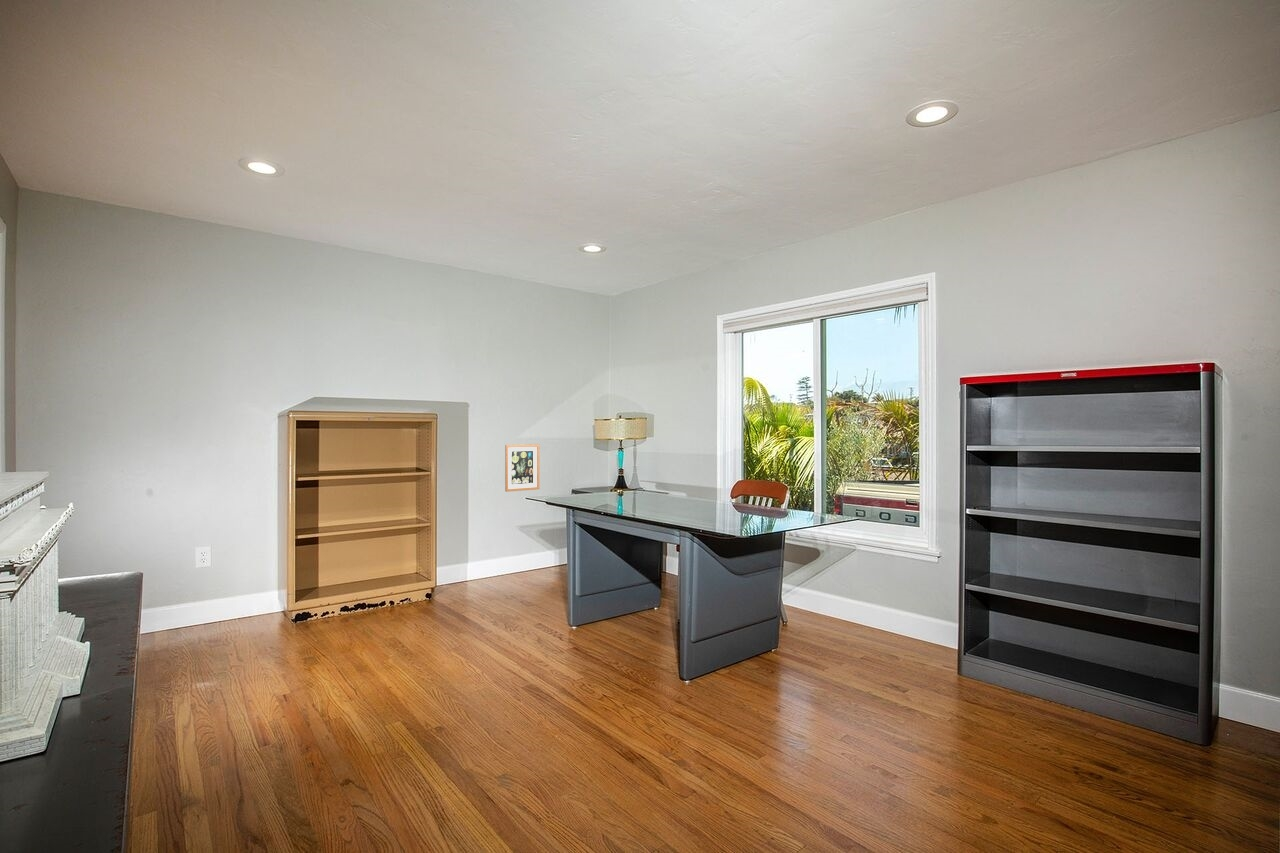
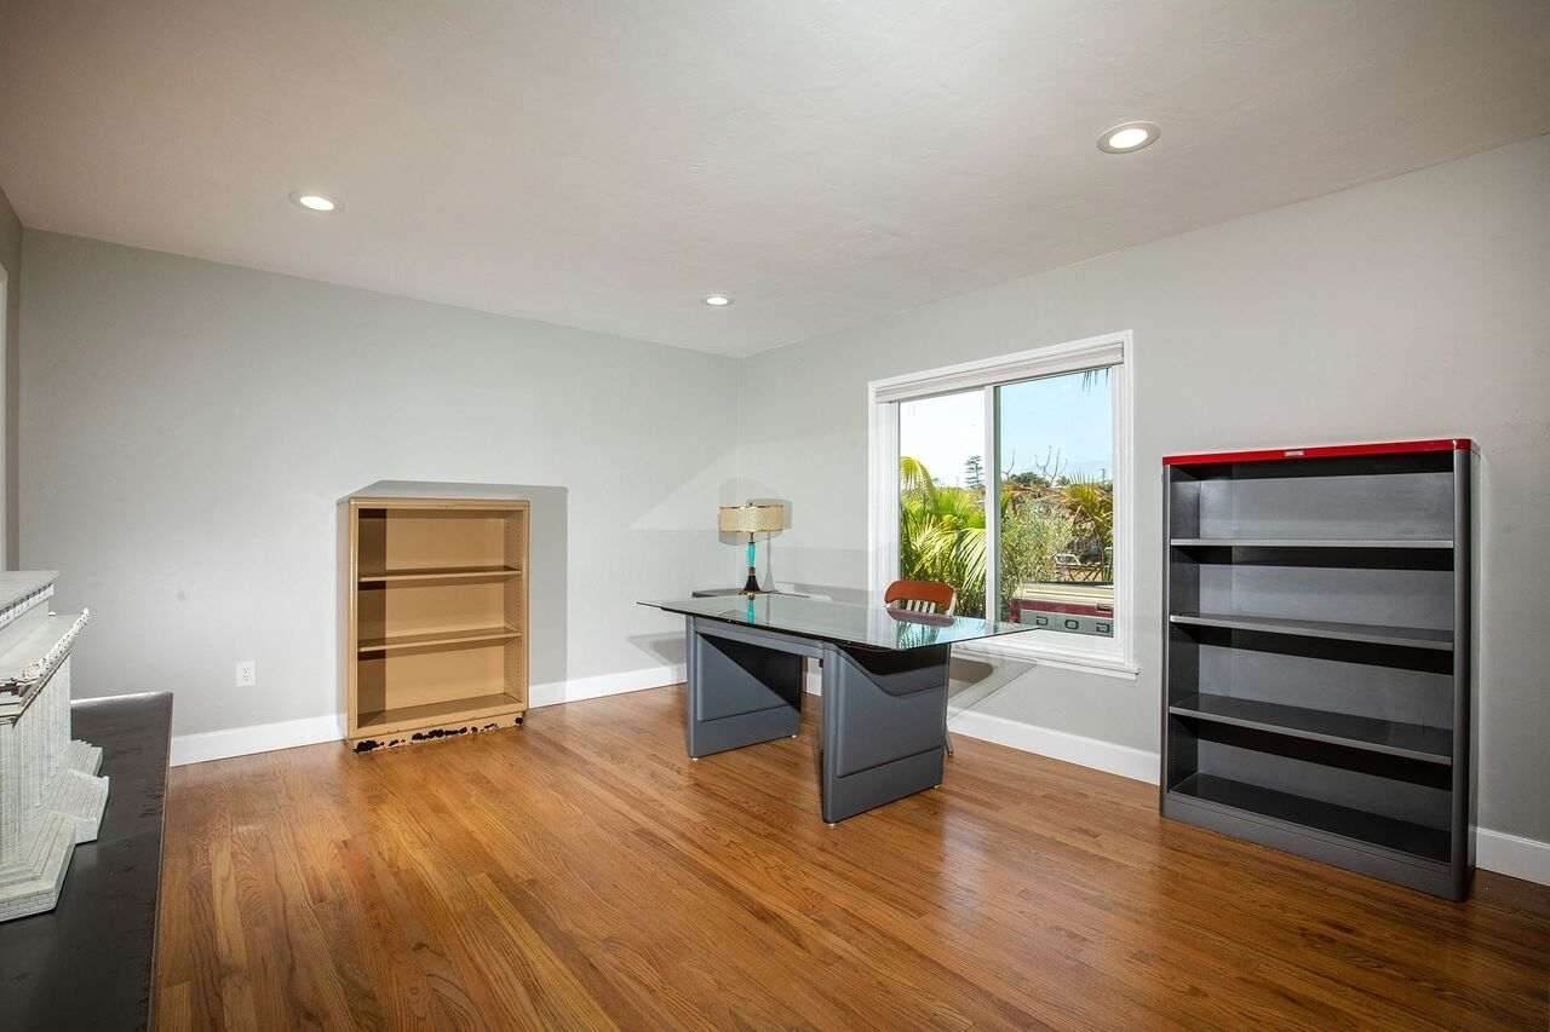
- wall art [504,443,540,493]
